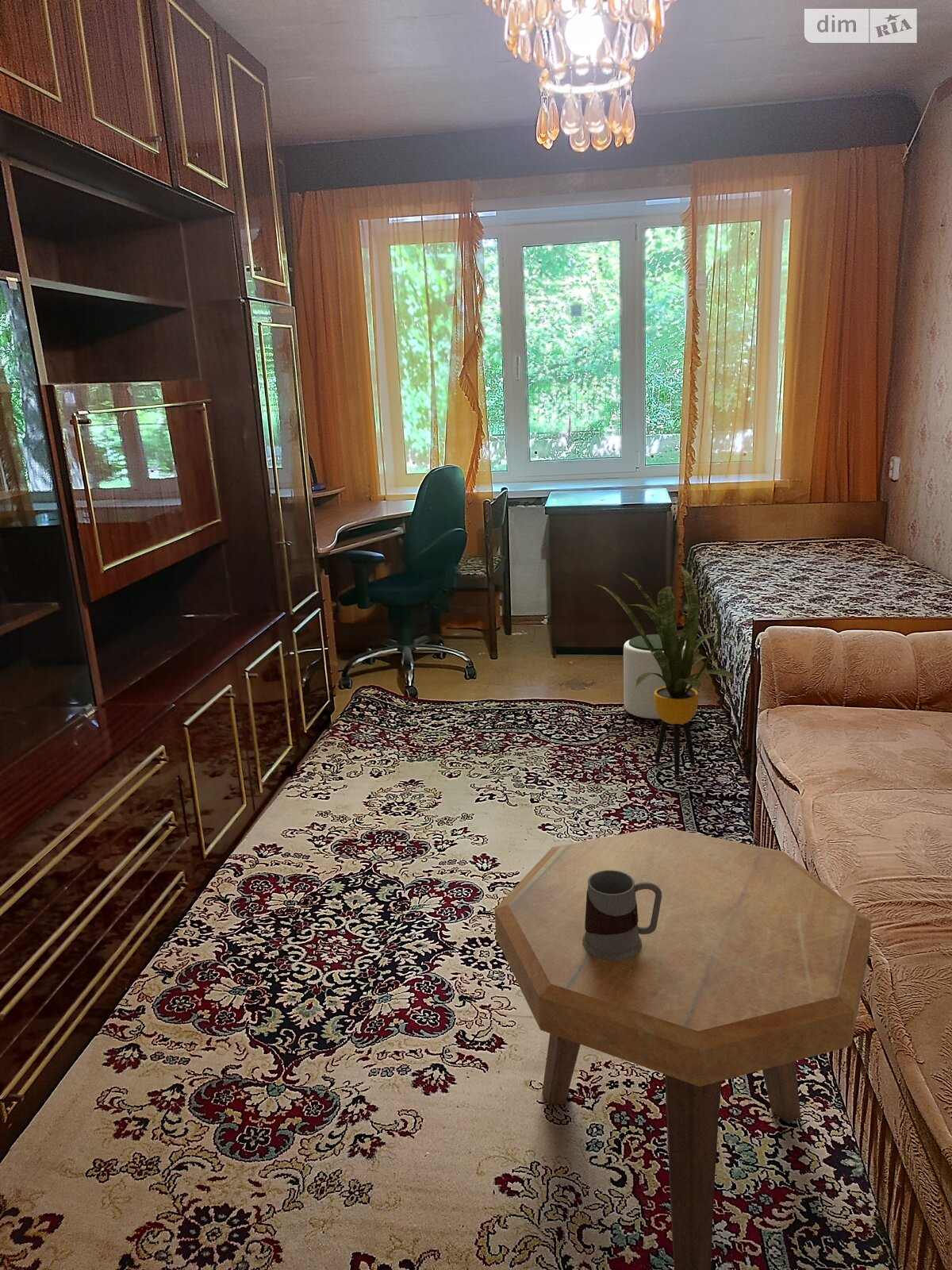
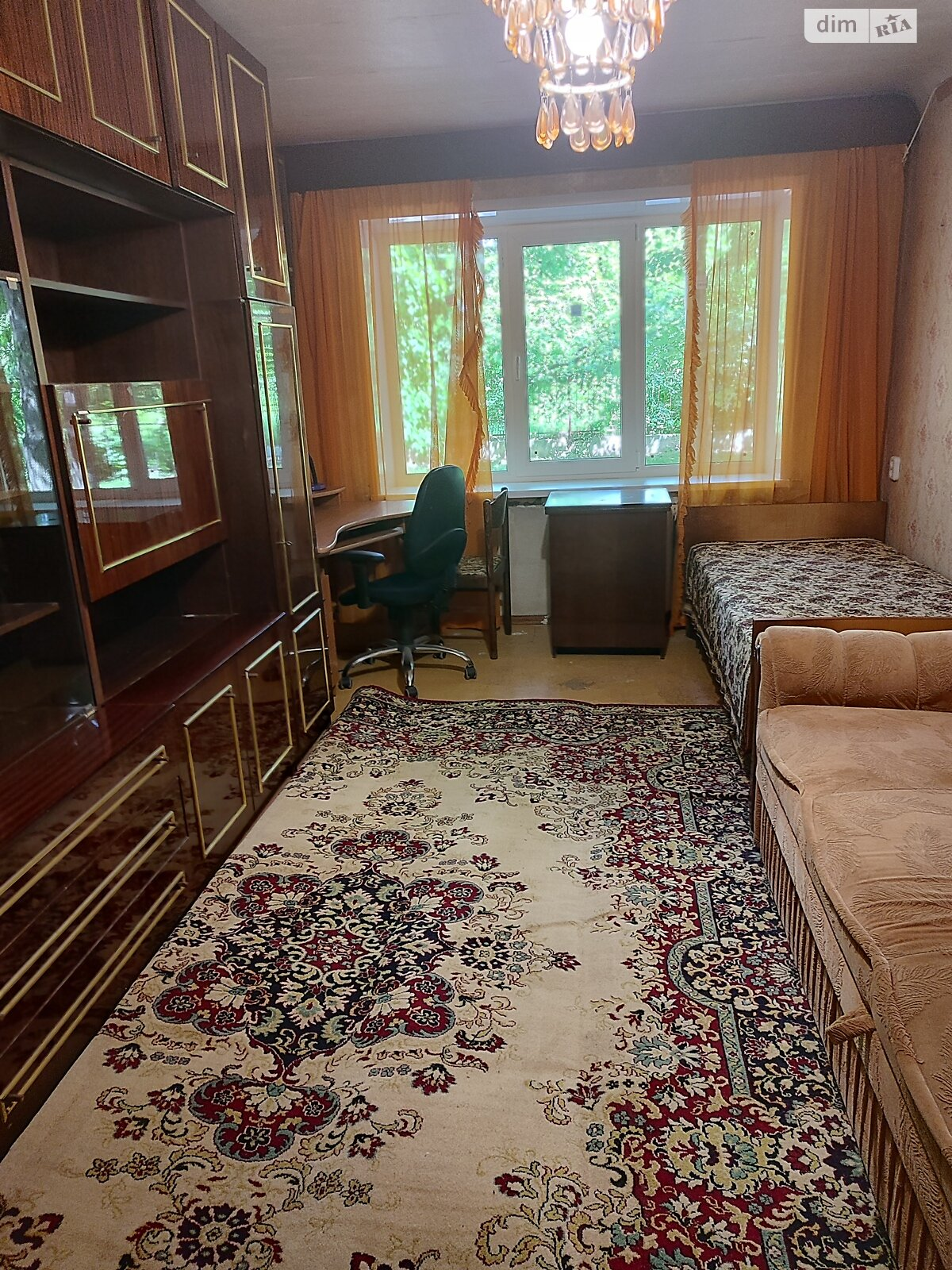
- mug [582,870,662,960]
- house plant [593,564,736,776]
- side table [493,826,872,1270]
- plant pot [623,633,690,721]
